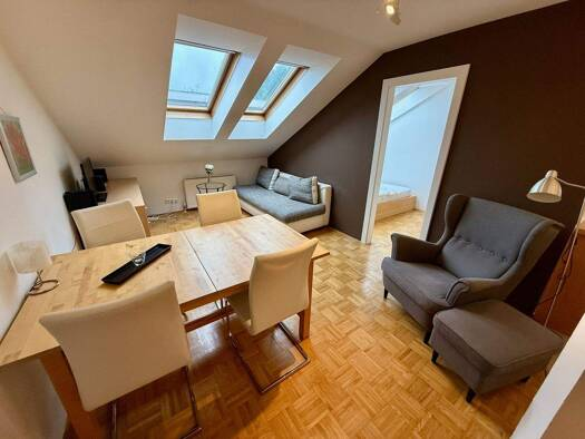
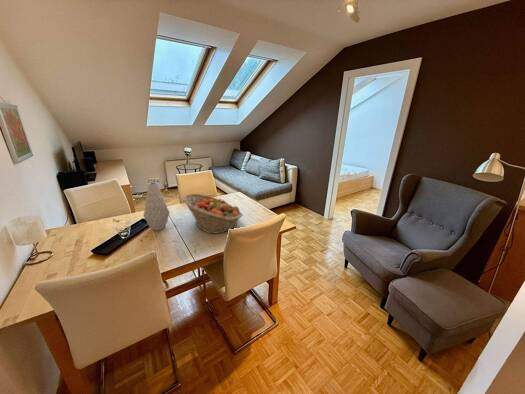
+ vase [142,182,171,231]
+ fruit basket [182,193,244,234]
